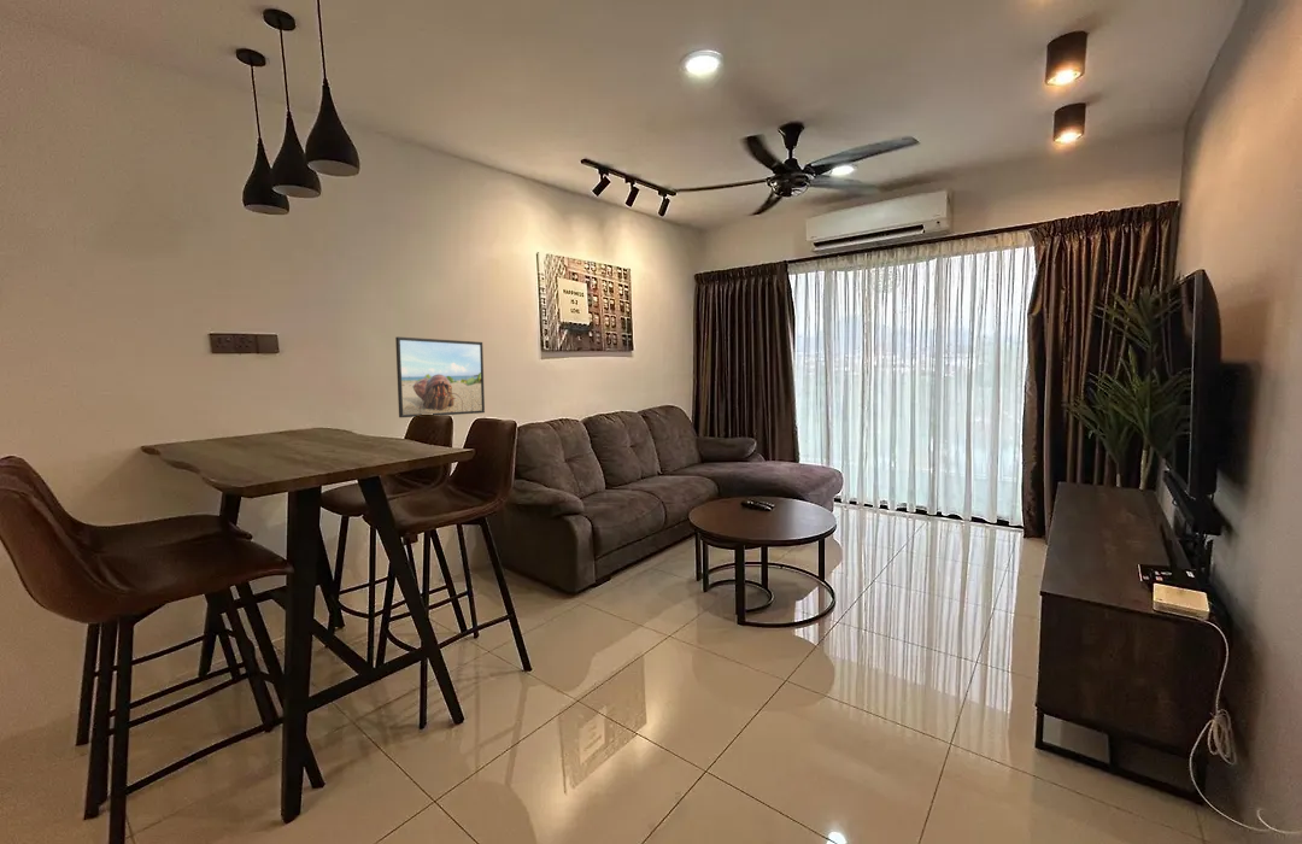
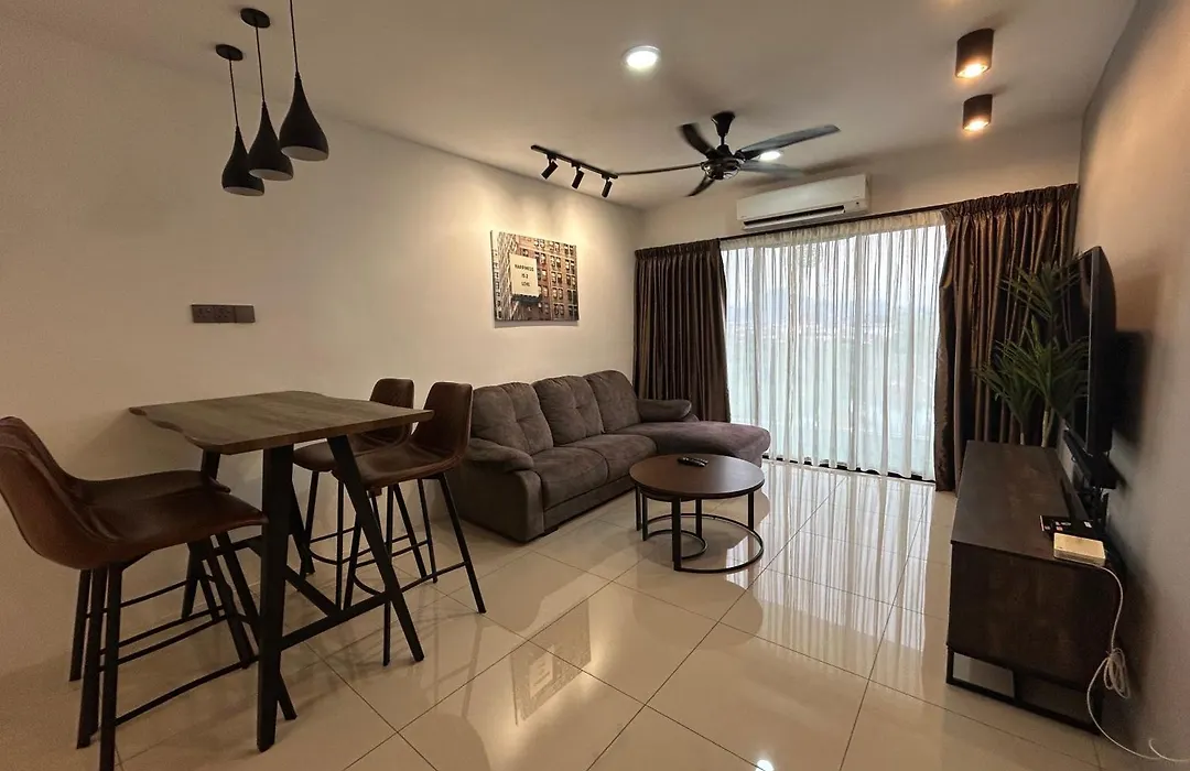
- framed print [394,336,486,418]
